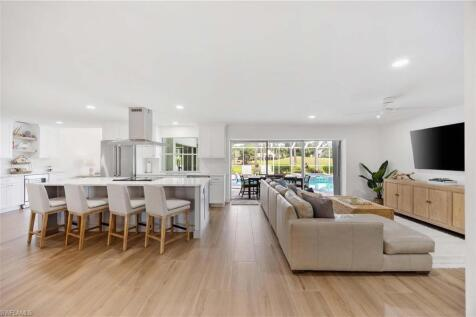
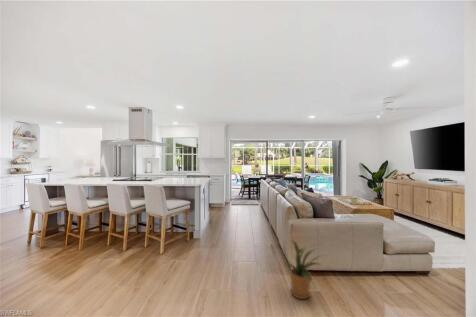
+ house plant [282,237,326,300]
